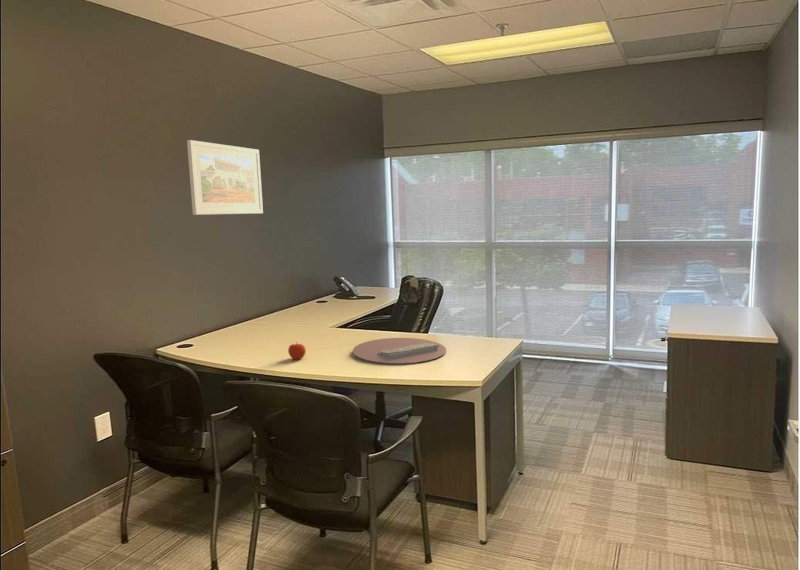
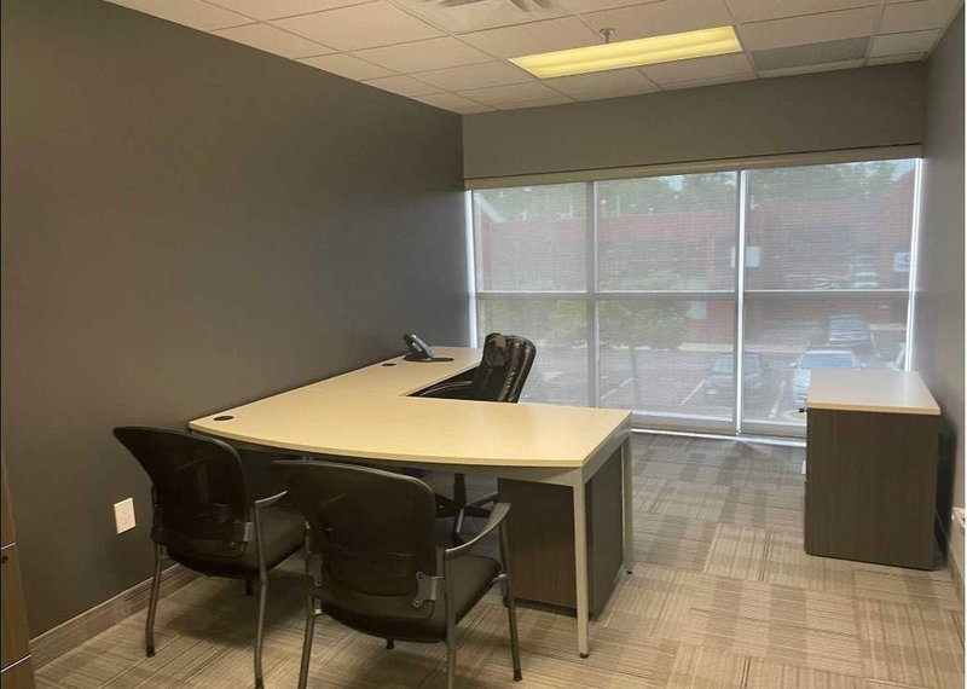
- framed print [186,139,264,216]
- apple [287,341,307,360]
- keyboard [351,337,447,364]
